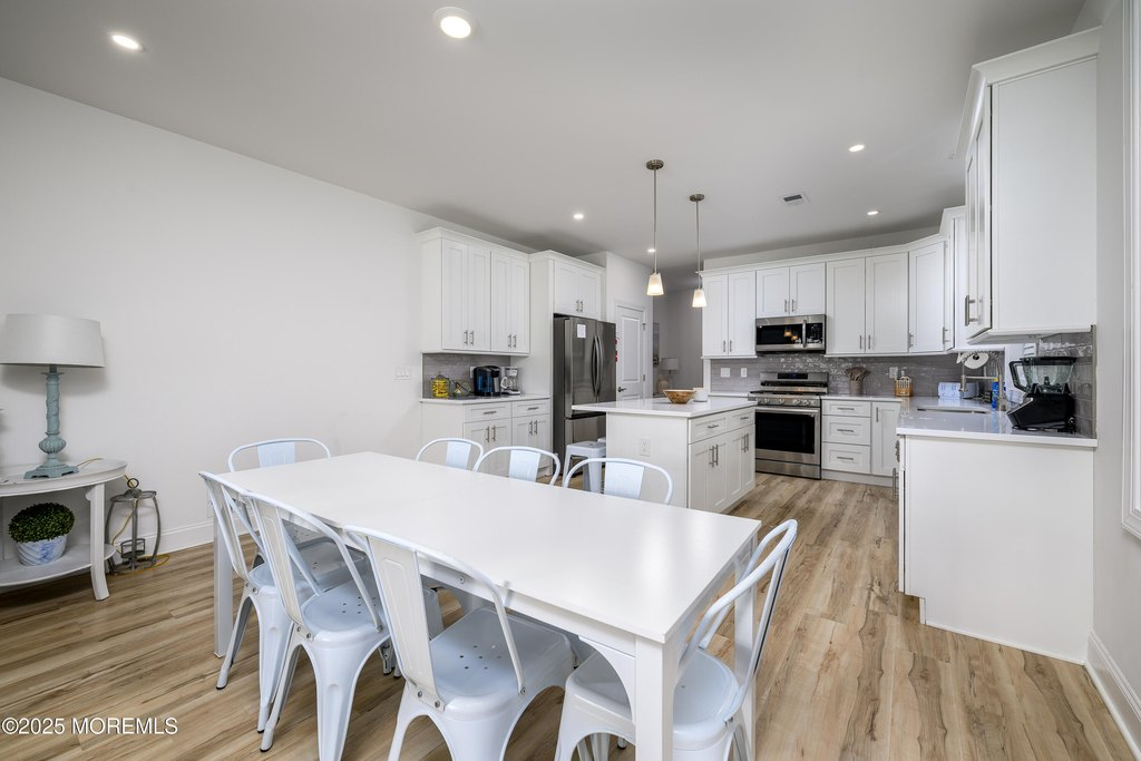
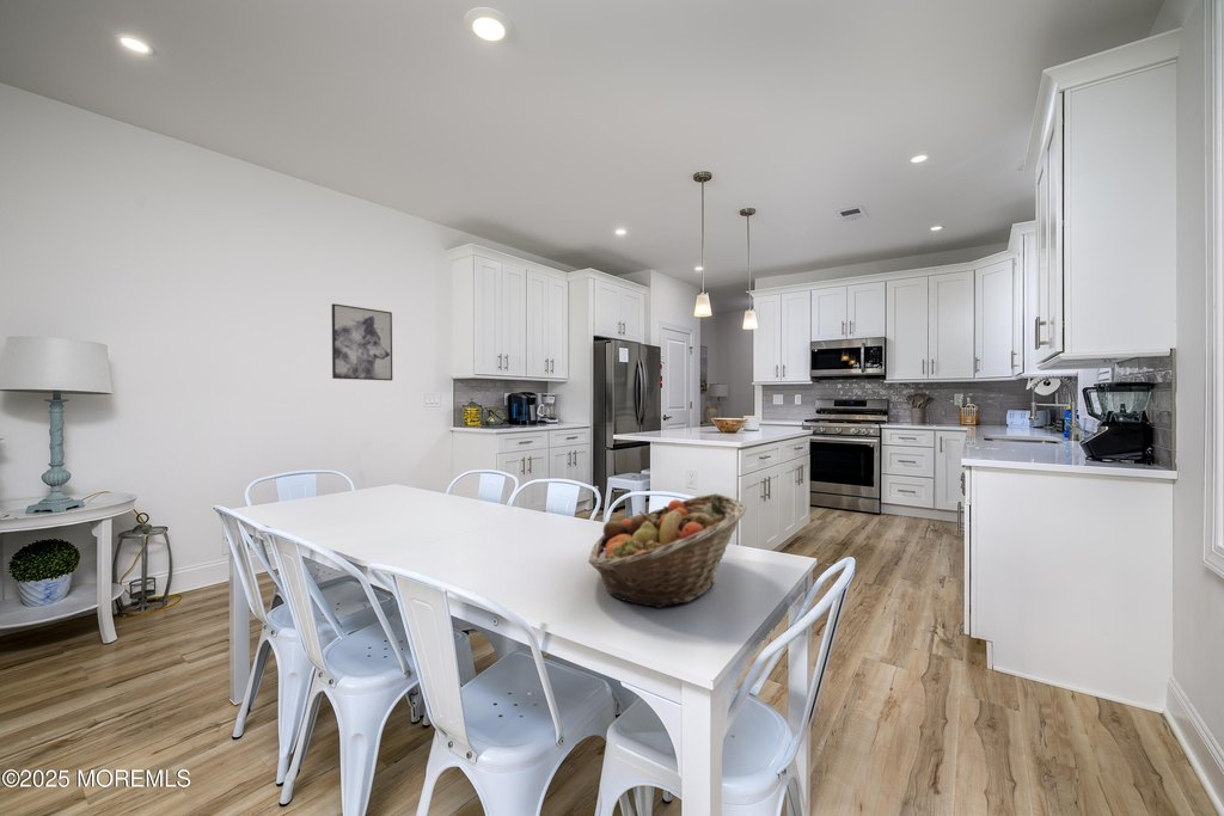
+ fruit basket [587,492,747,609]
+ wall art [331,302,393,381]
